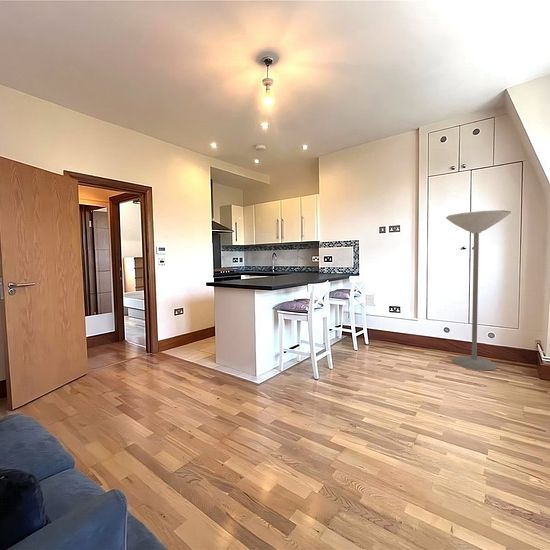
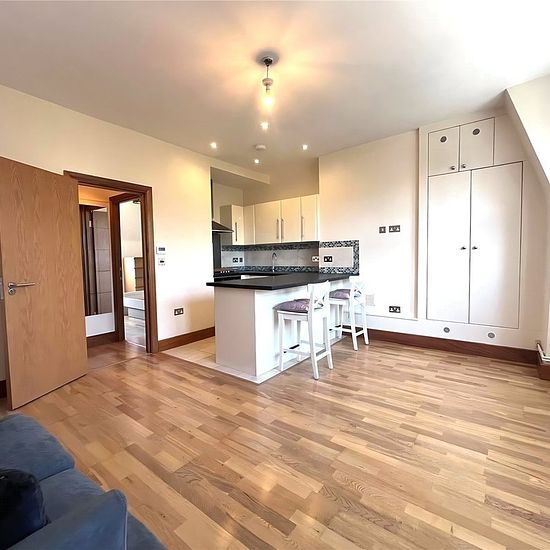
- floor lamp [445,209,512,371]
